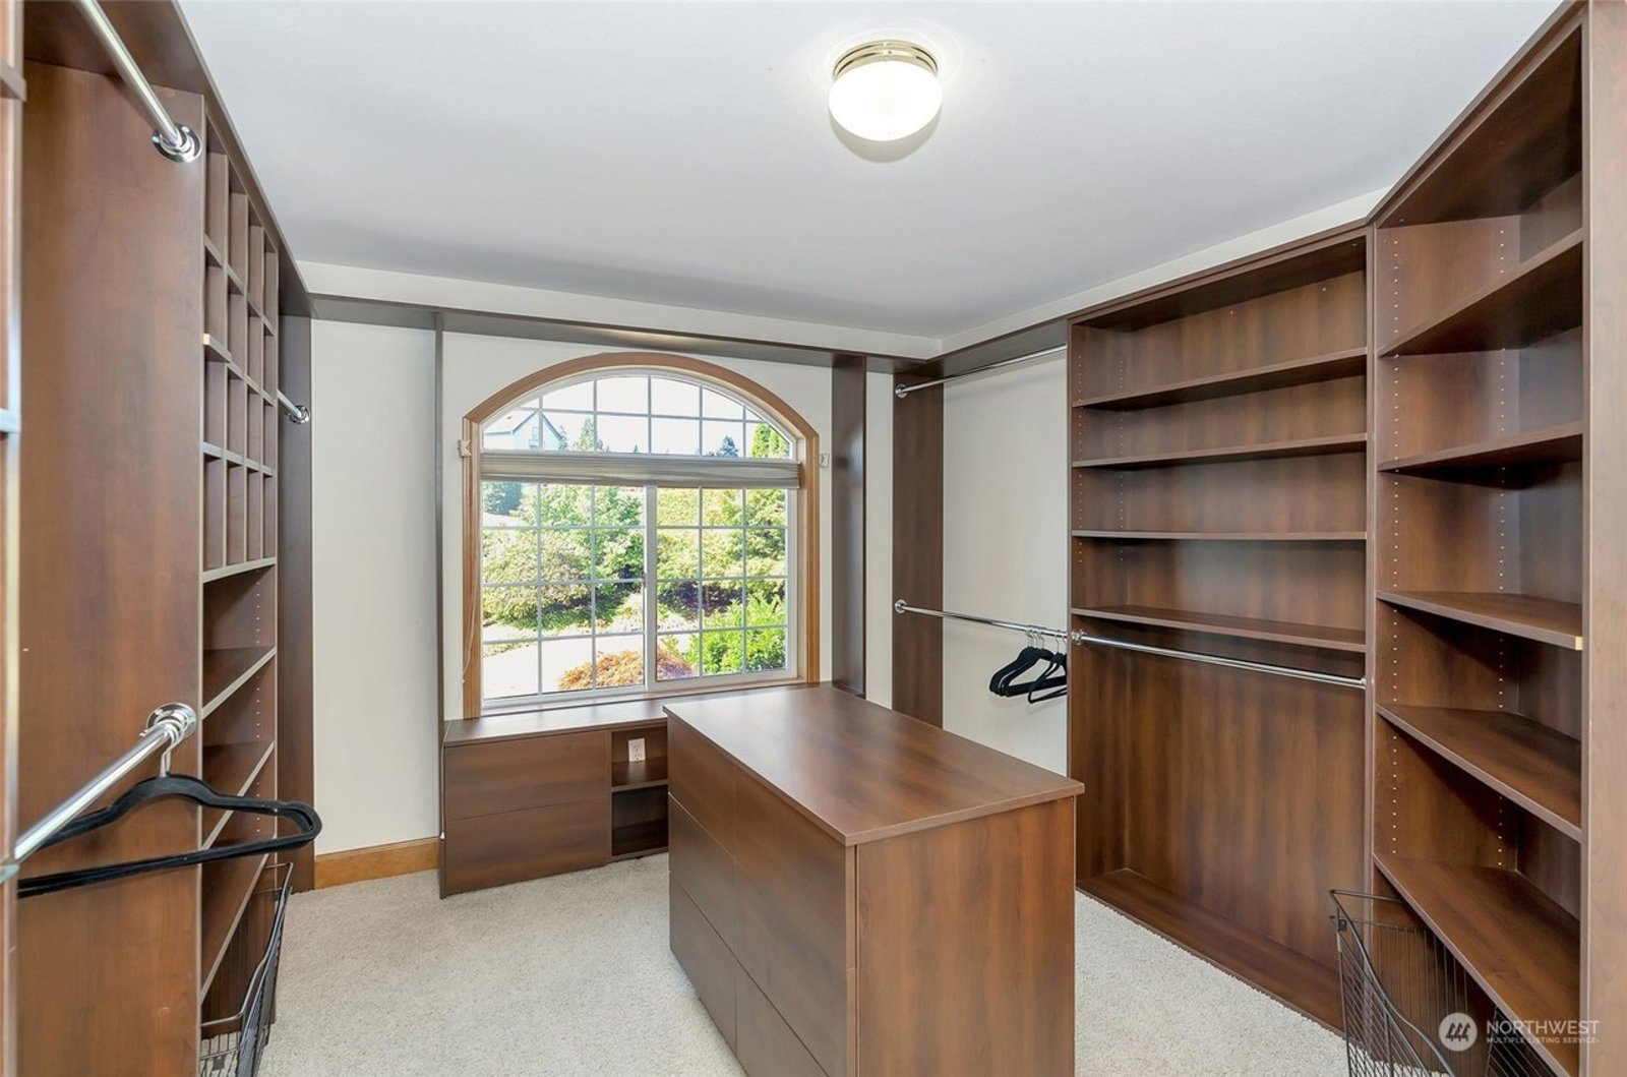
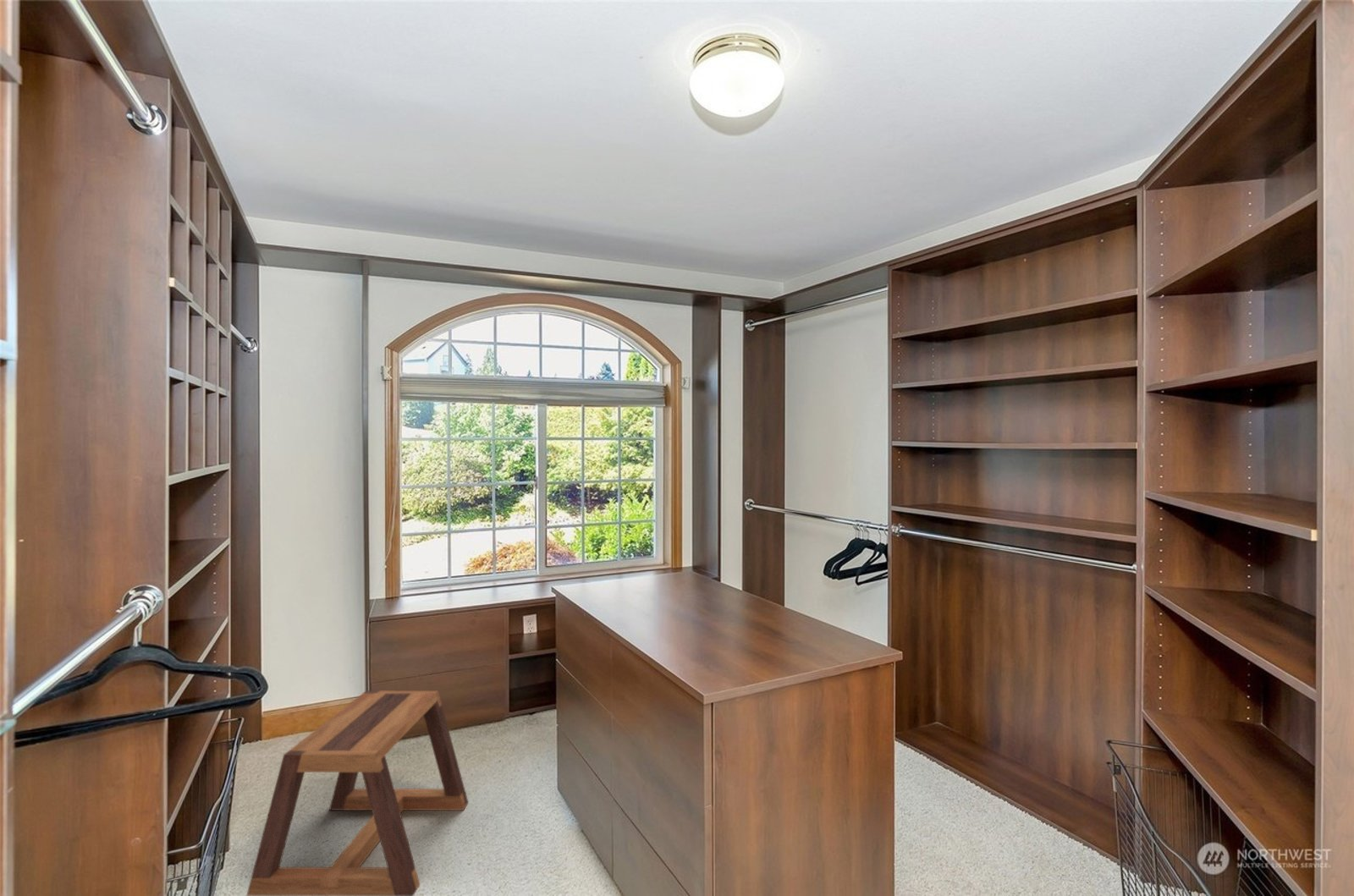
+ stool [245,690,470,896]
